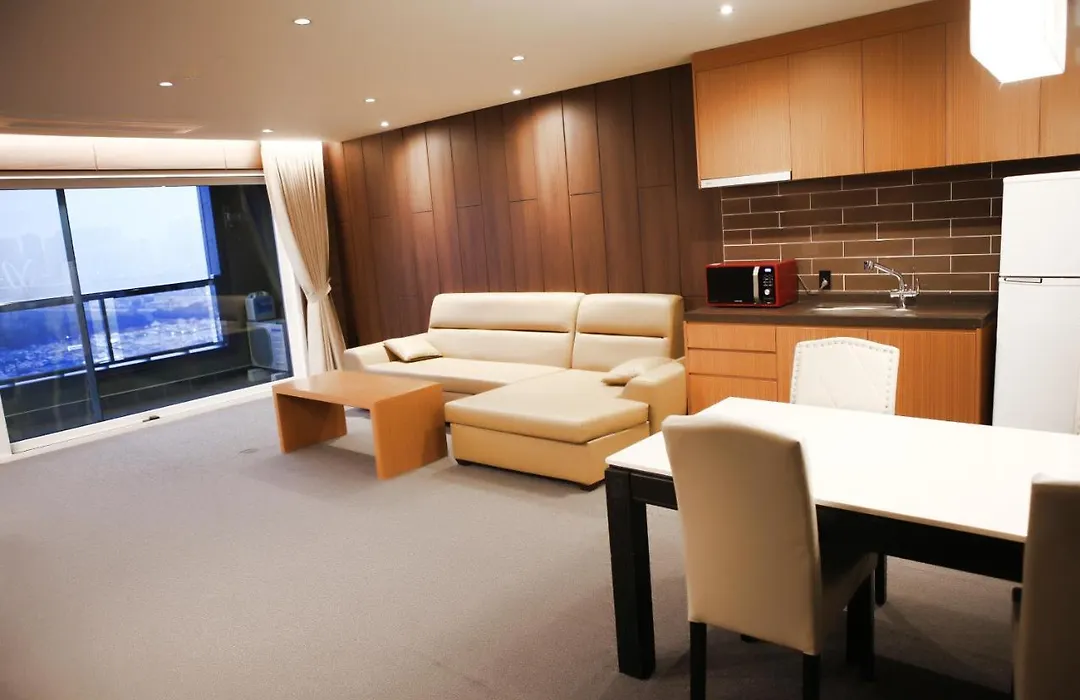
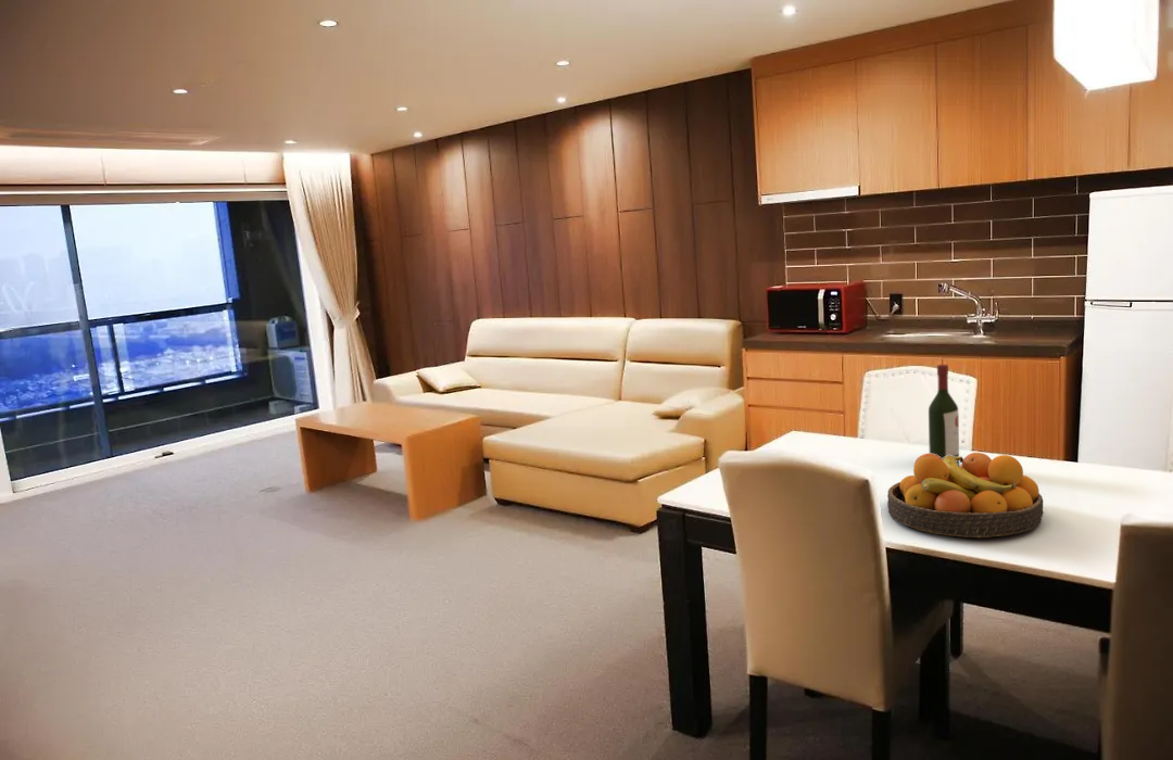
+ fruit bowl [886,452,1045,539]
+ wine bottle [928,364,960,467]
